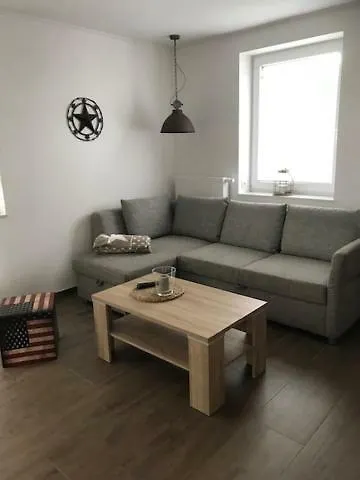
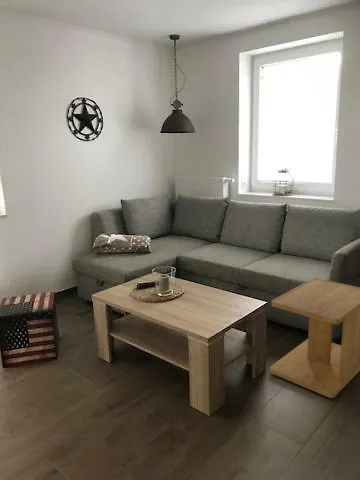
+ side table [269,277,360,399]
